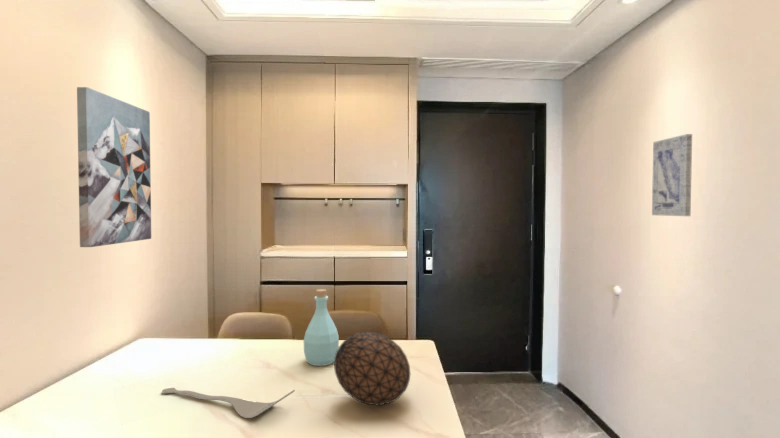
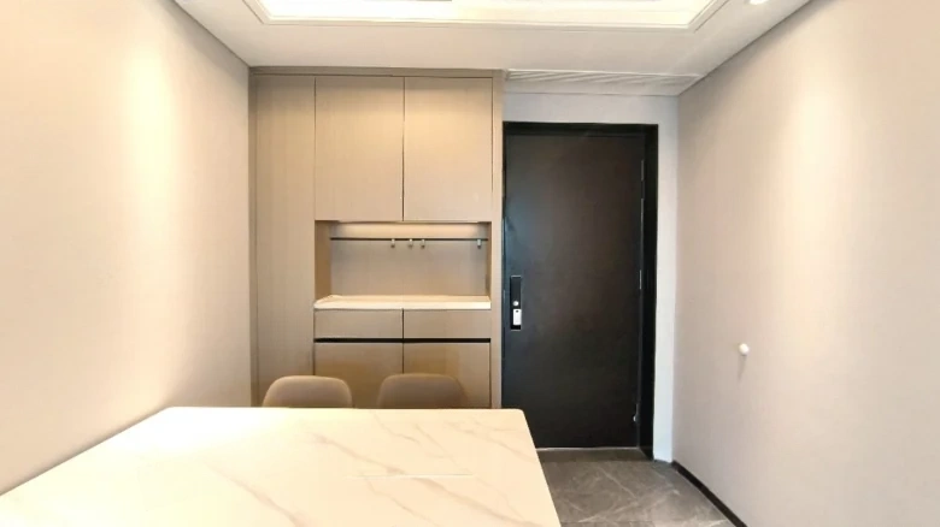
- decorative ball [333,331,411,406]
- placemat [161,387,296,419]
- wall art [76,86,152,248]
- wall art [651,133,693,217]
- bottle [303,288,340,367]
